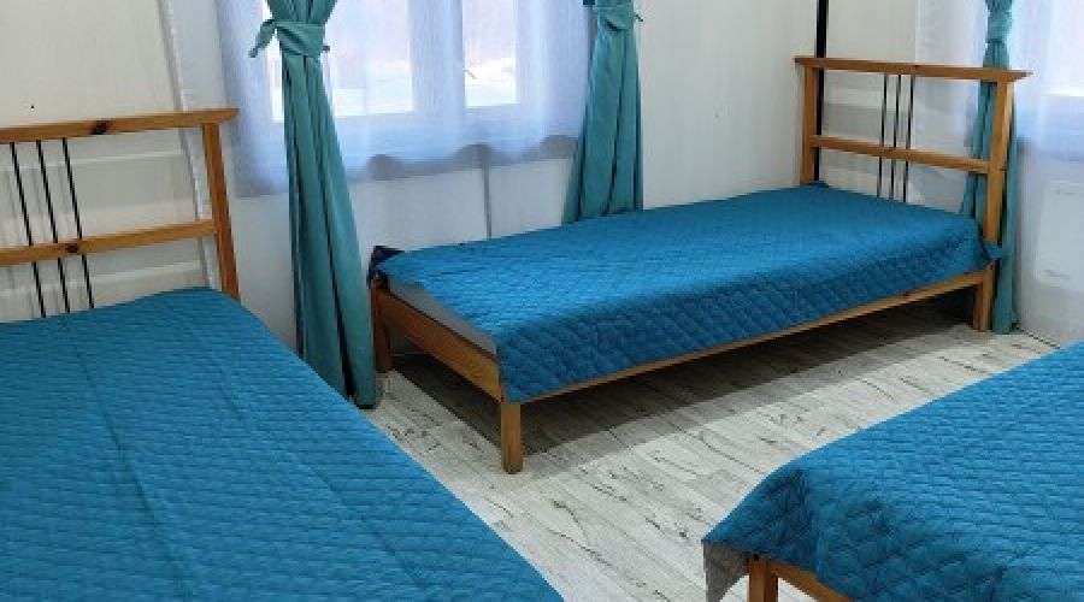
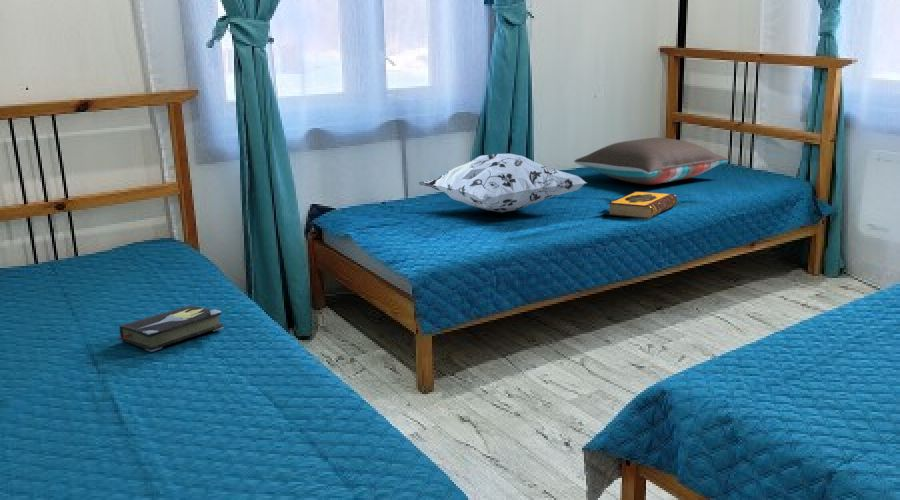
+ decorative pillow [417,153,588,213]
+ pillow [573,137,730,186]
+ hardback book [607,190,678,220]
+ hardback book [116,304,224,353]
